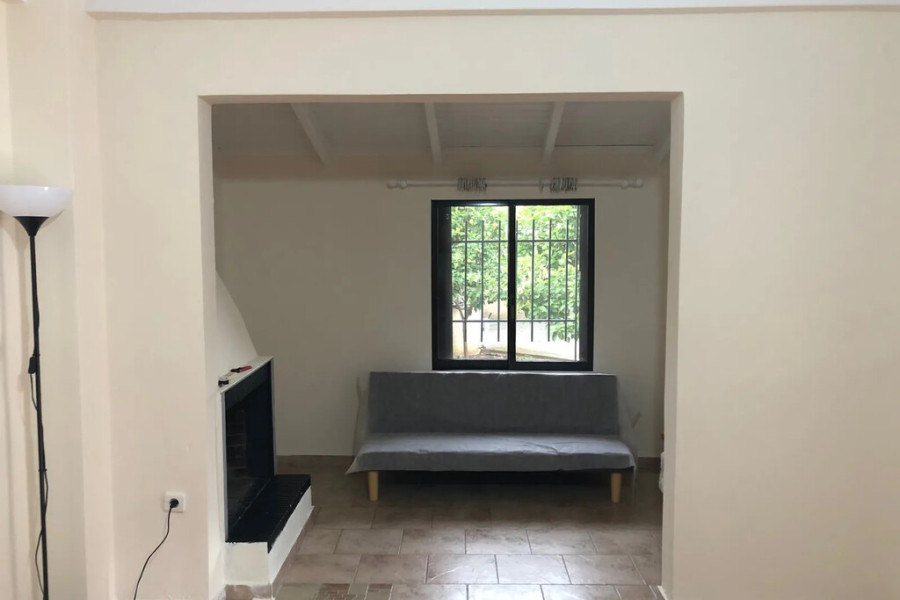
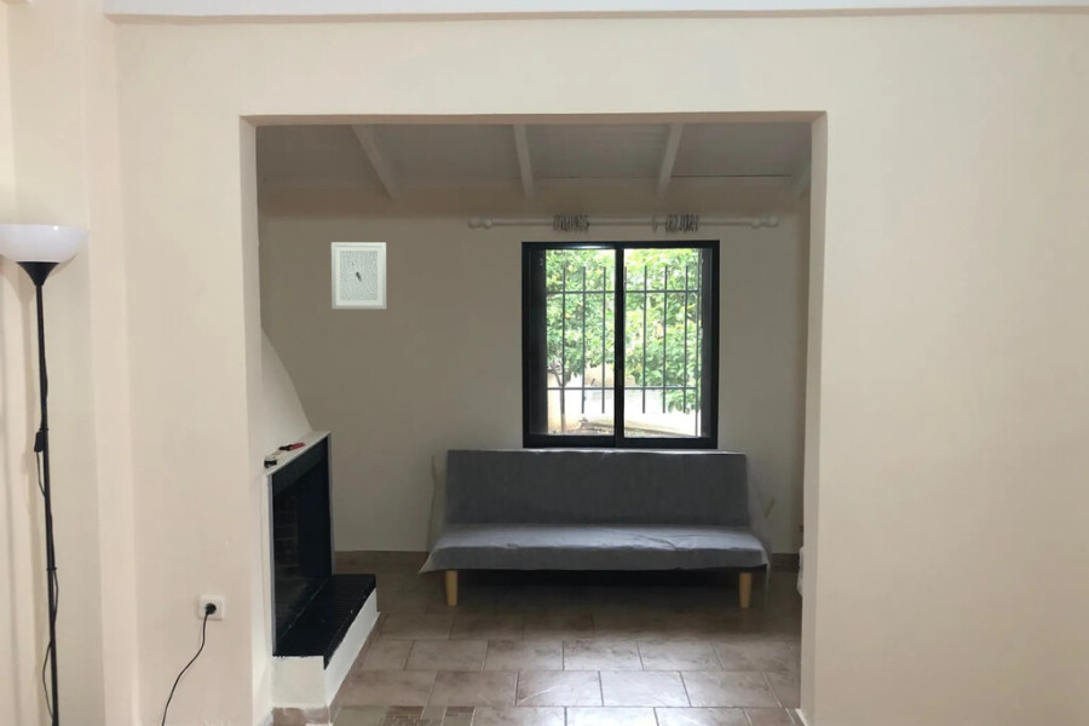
+ wall art [330,241,388,310]
